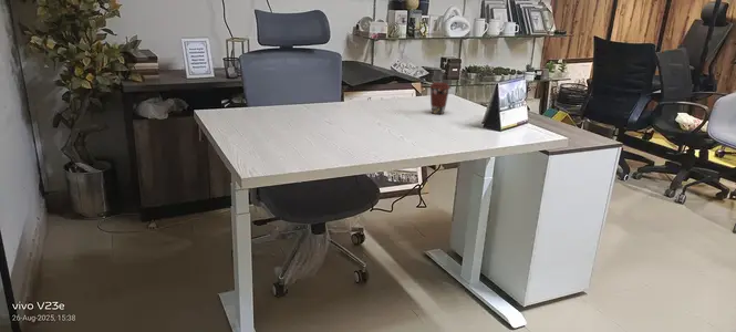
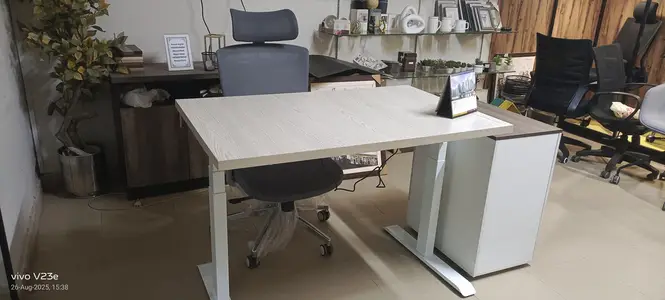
- coffee cup [428,81,452,115]
